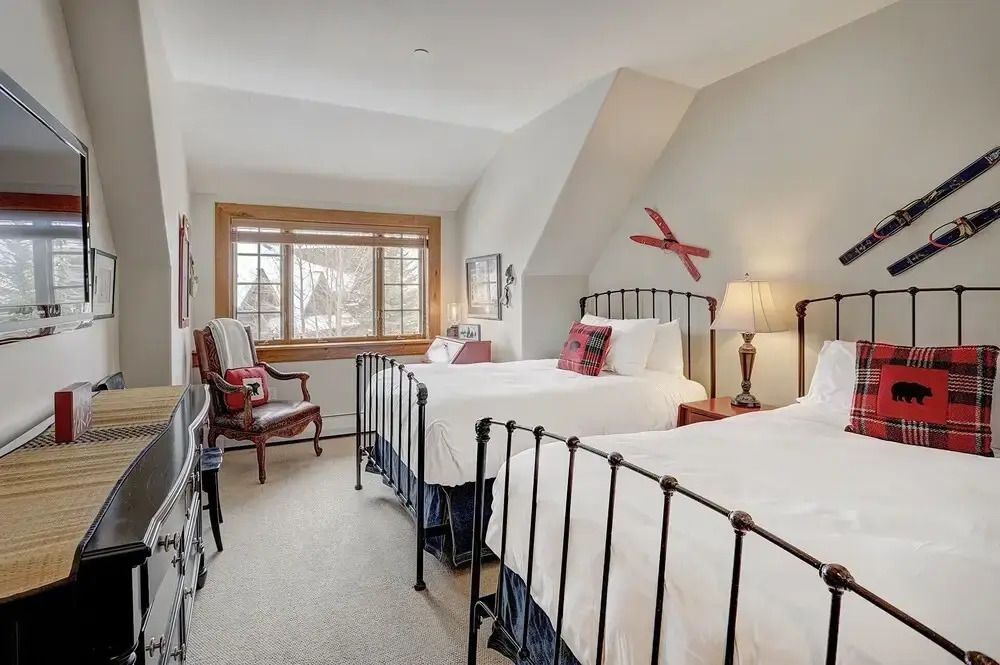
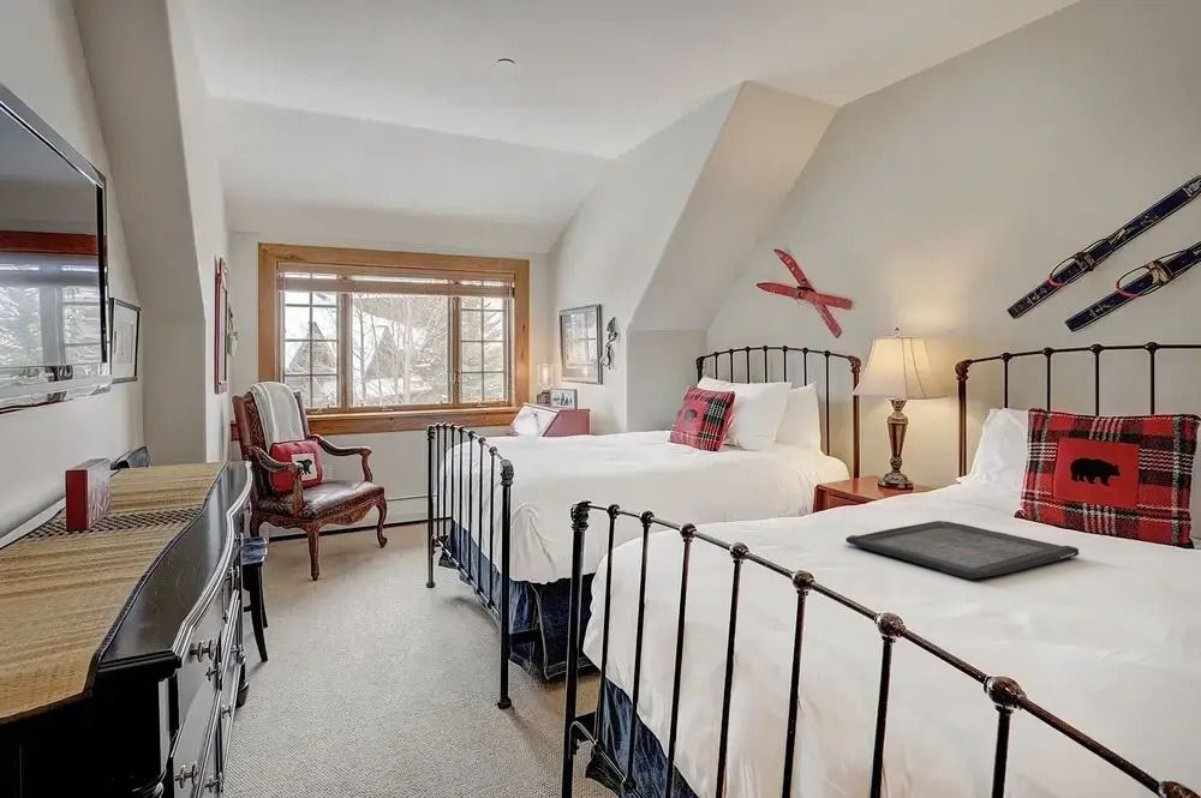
+ serving tray [844,520,1081,580]
